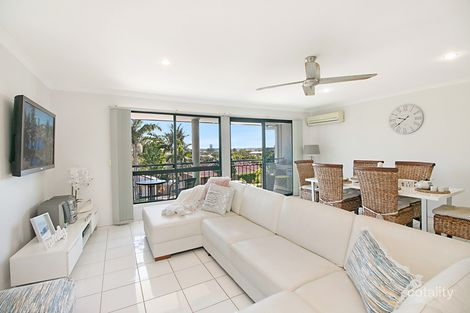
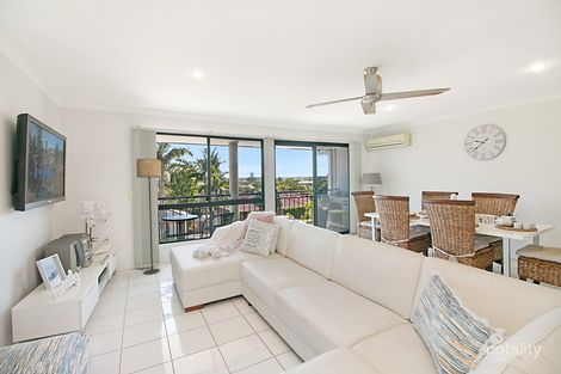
+ floor lamp [135,158,162,275]
